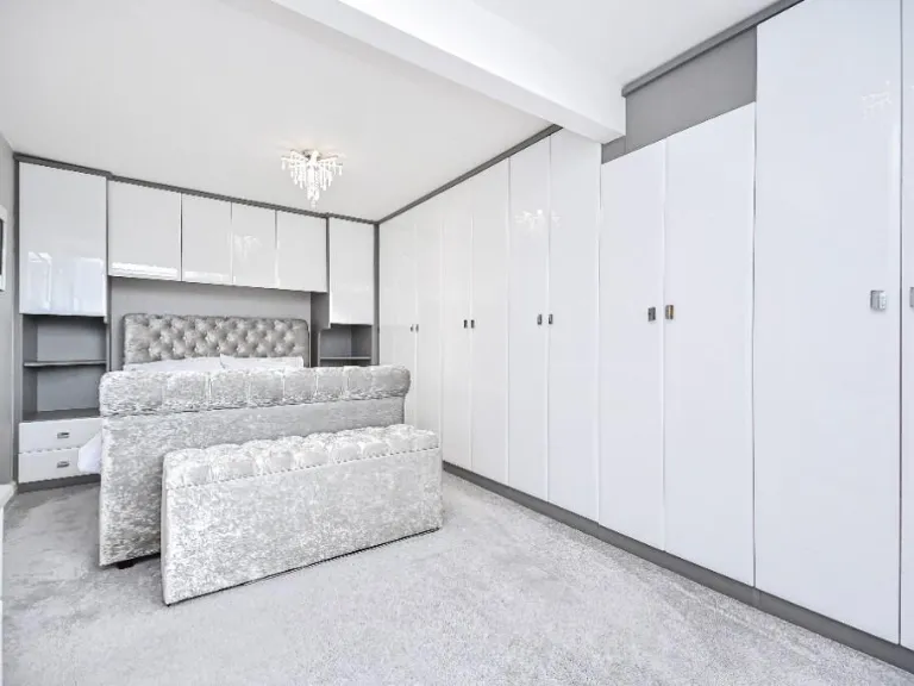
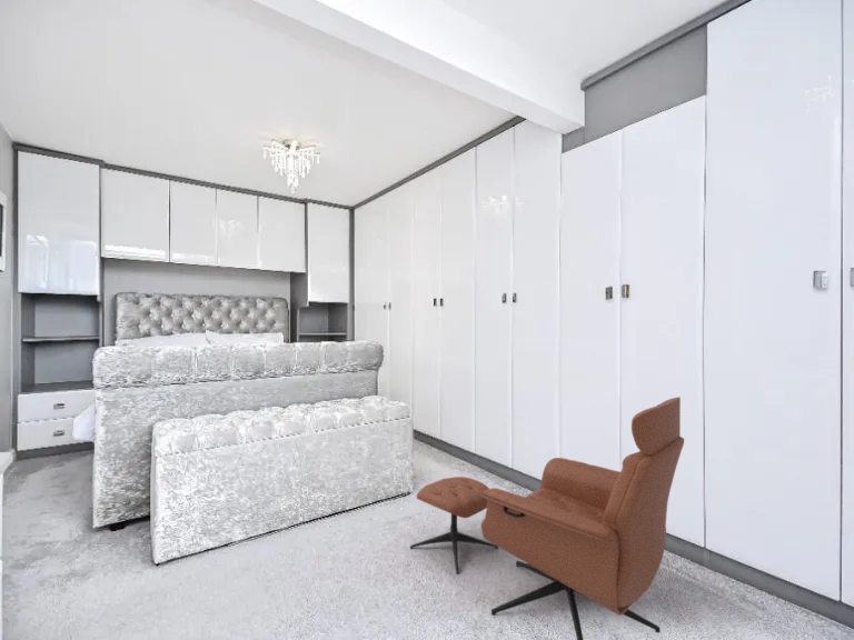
+ armchair [409,396,685,640]
